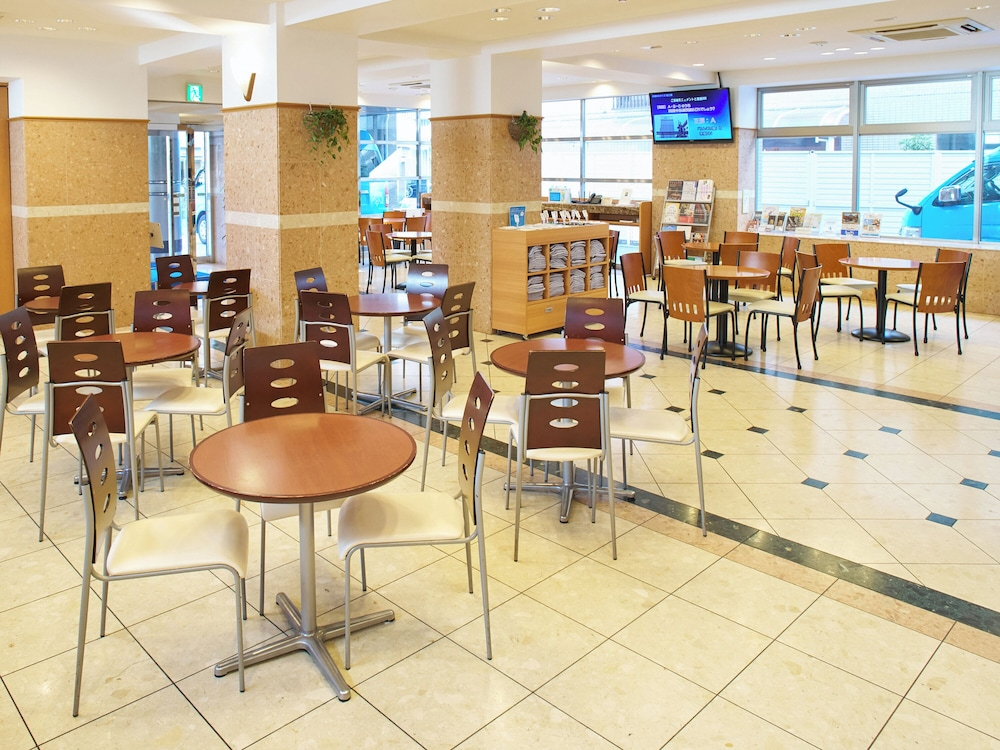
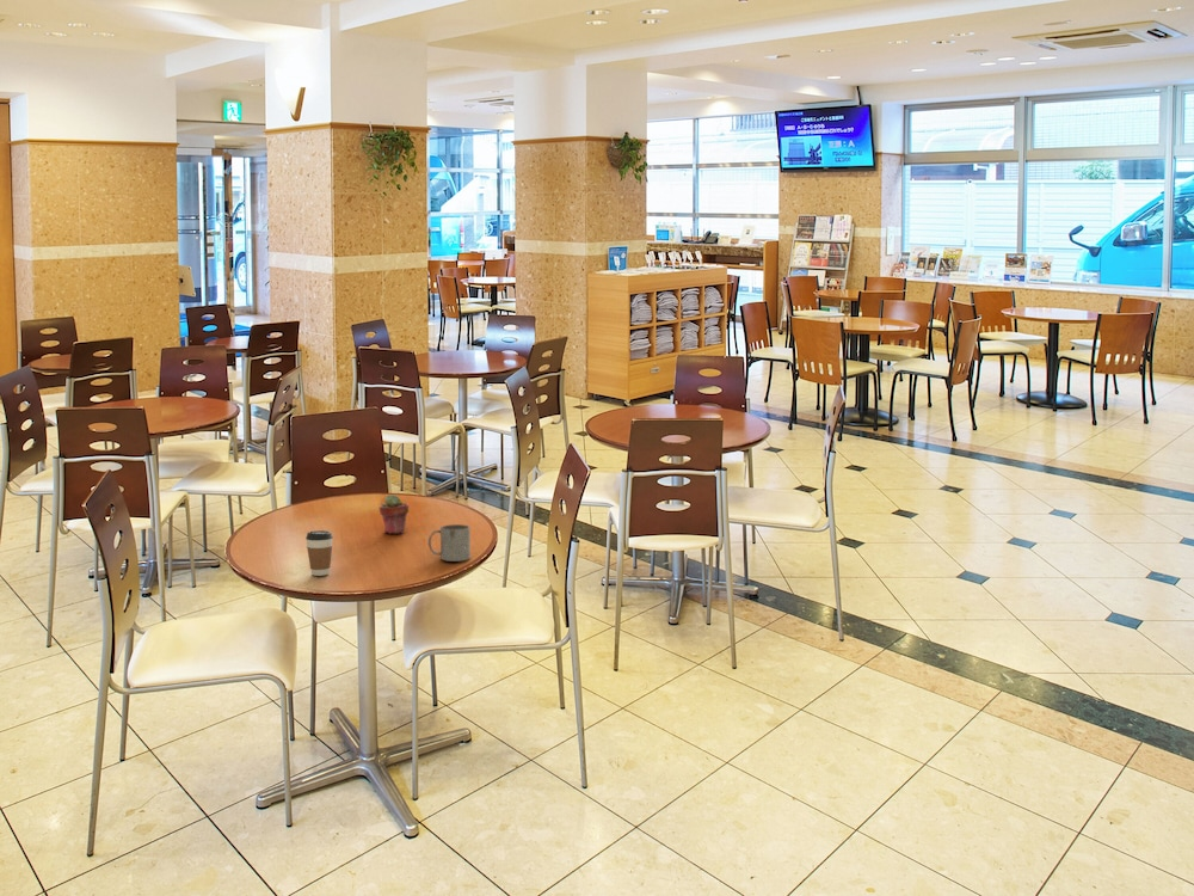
+ coffee cup [304,529,334,577]
+ mug [427,523,472,563]
+ potted succulent [378,493,410,535]
